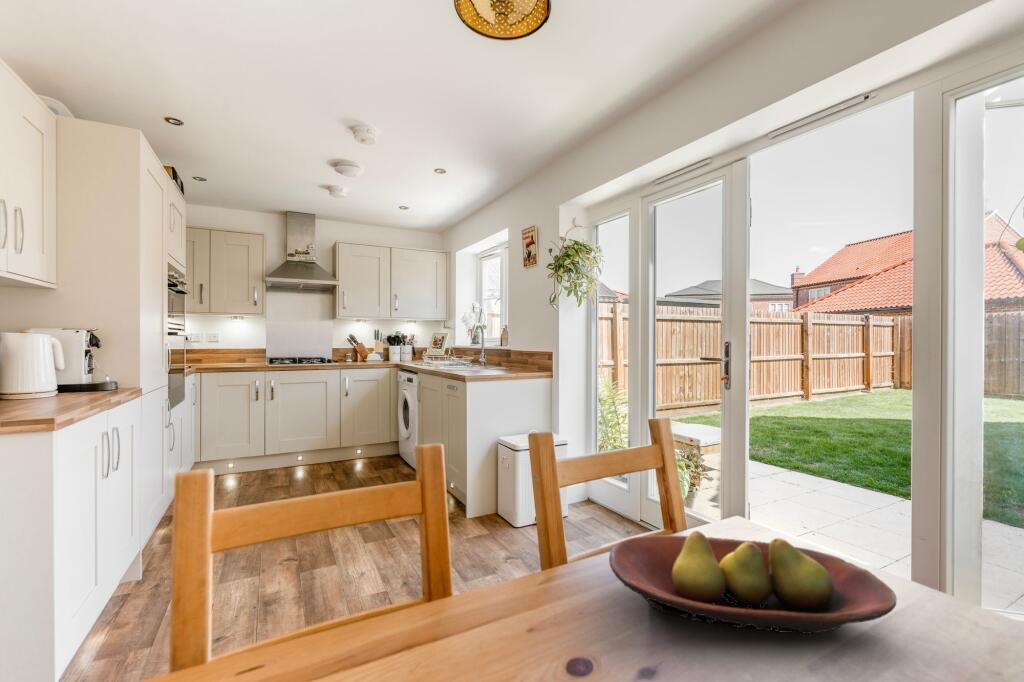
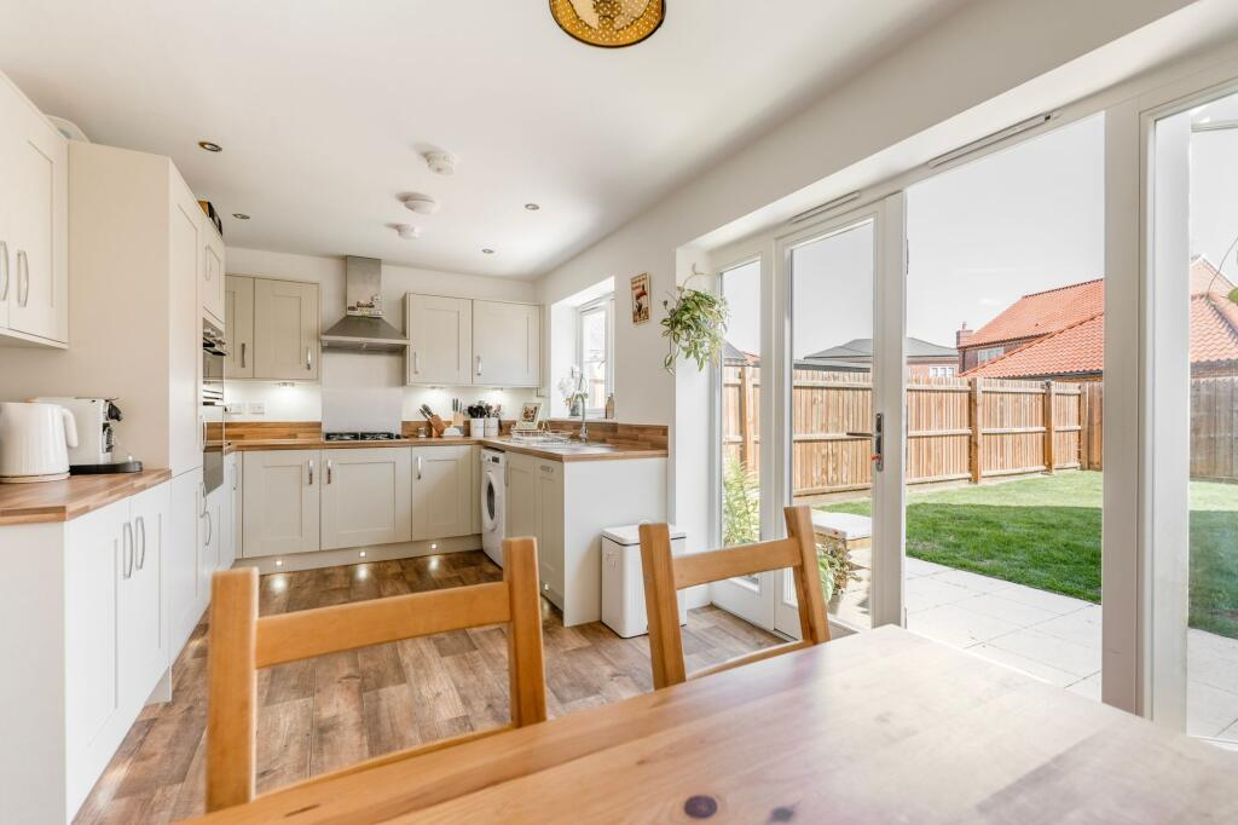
- fruit bowl [608,530,897,635]
